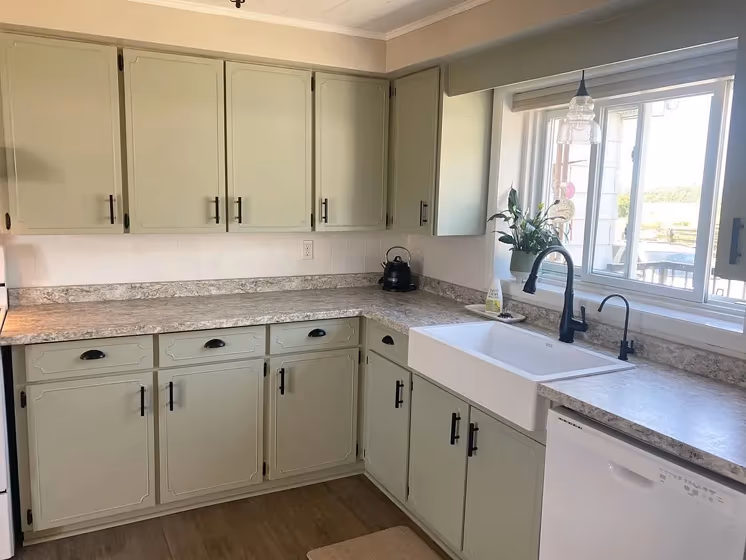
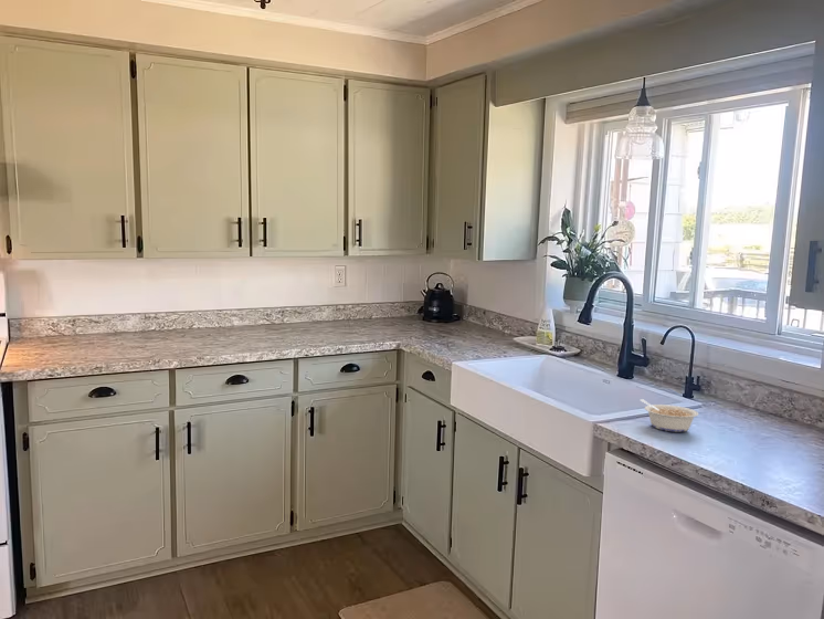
+ legume [640,398,699,433]
